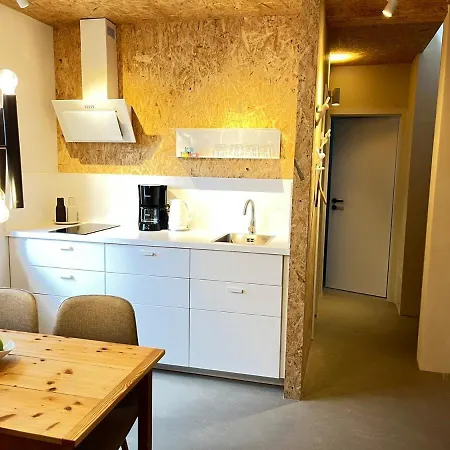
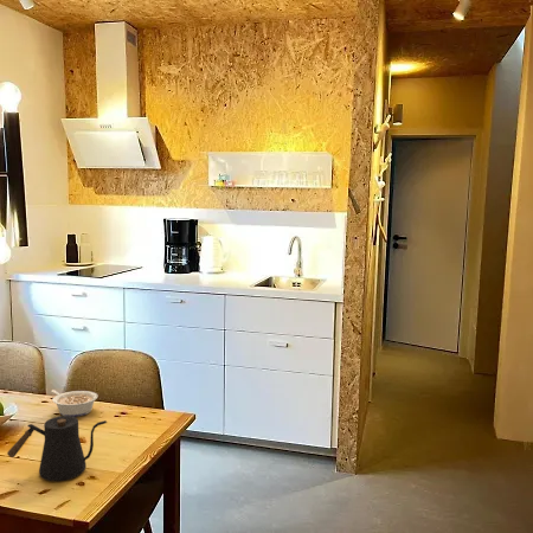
+ kettle [6,415,108,482]
+ legume [51,388,98,418]
